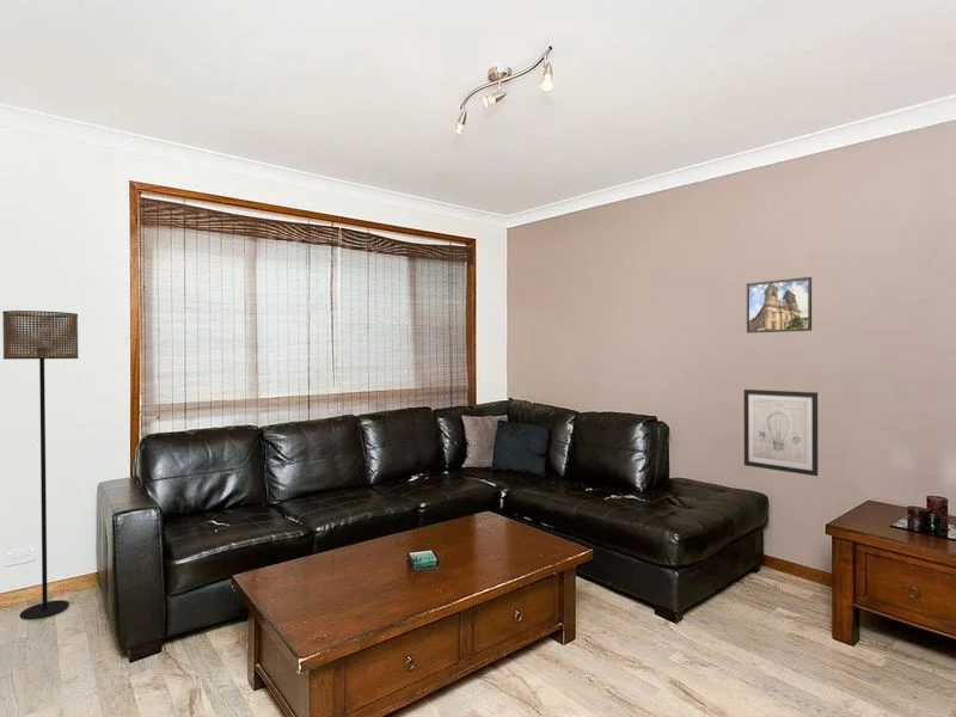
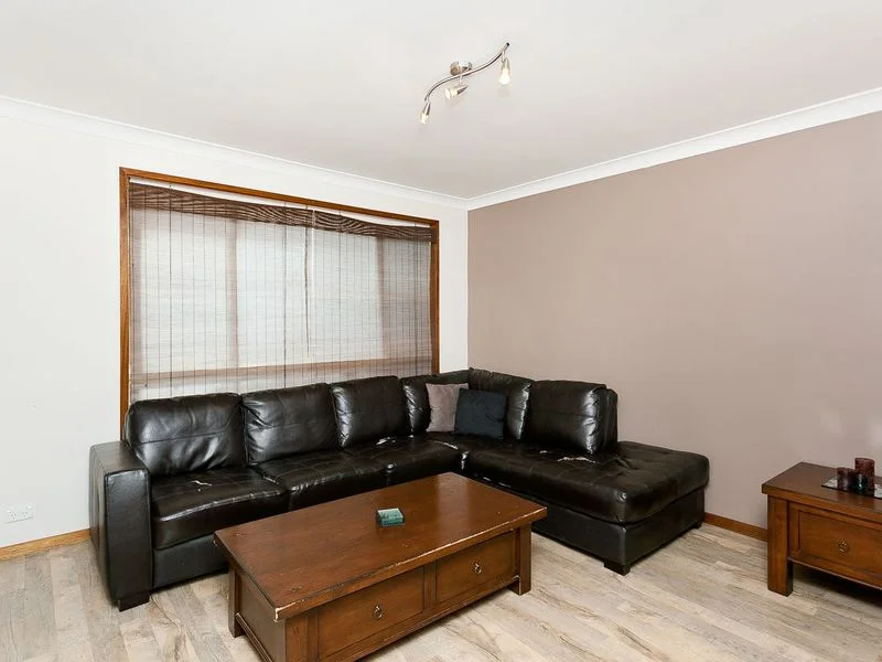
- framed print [746,276,813,335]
- floor lamp [1,310,79,621]
- wall art [743,388,820,477]
